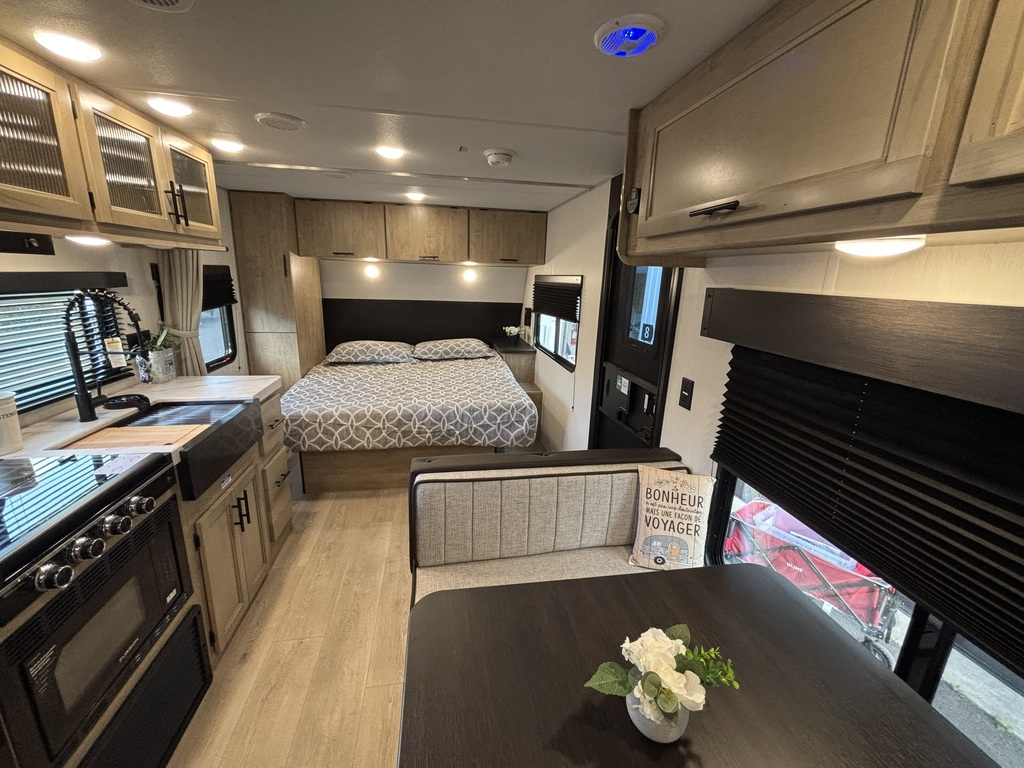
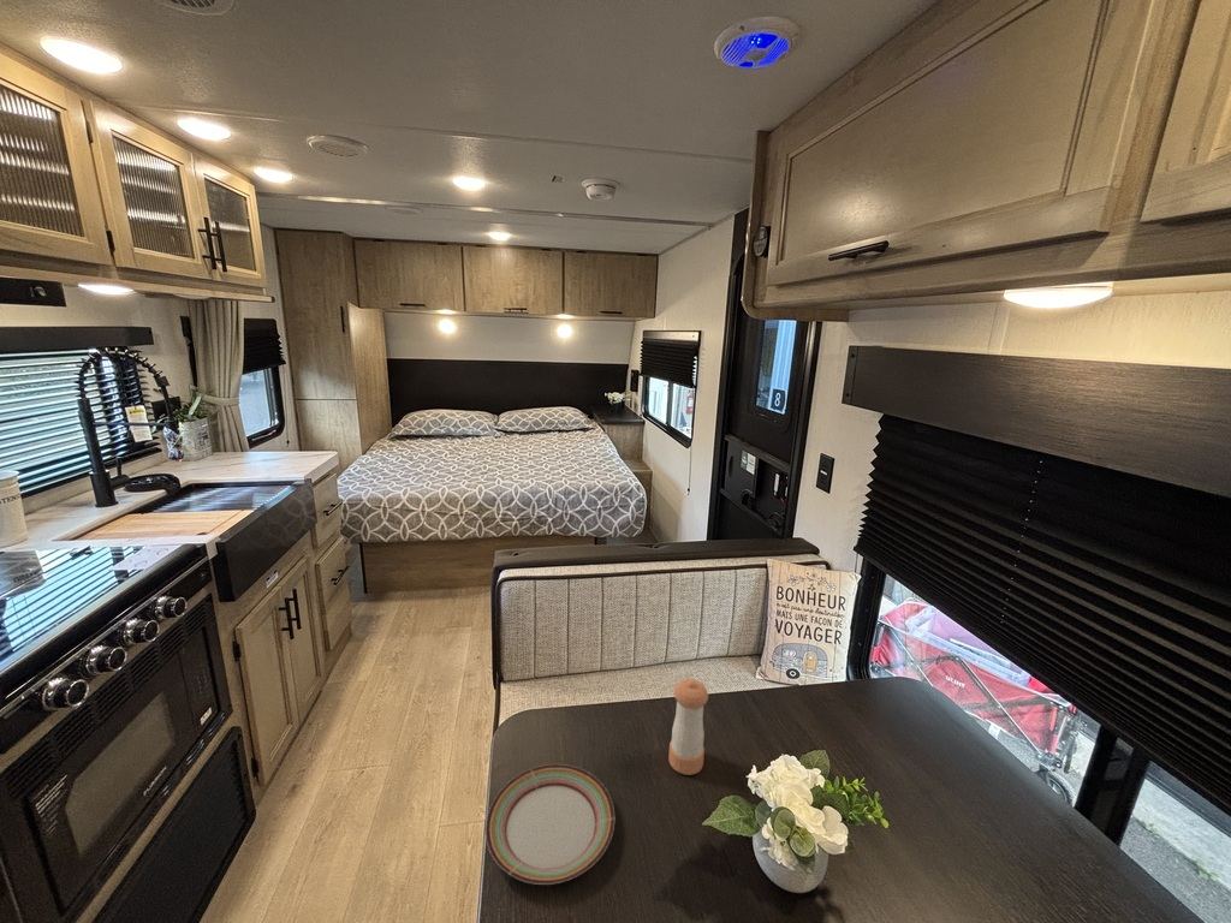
+ pepper shaker [667,678,709,776]
+ plate [484,763,616,886]
